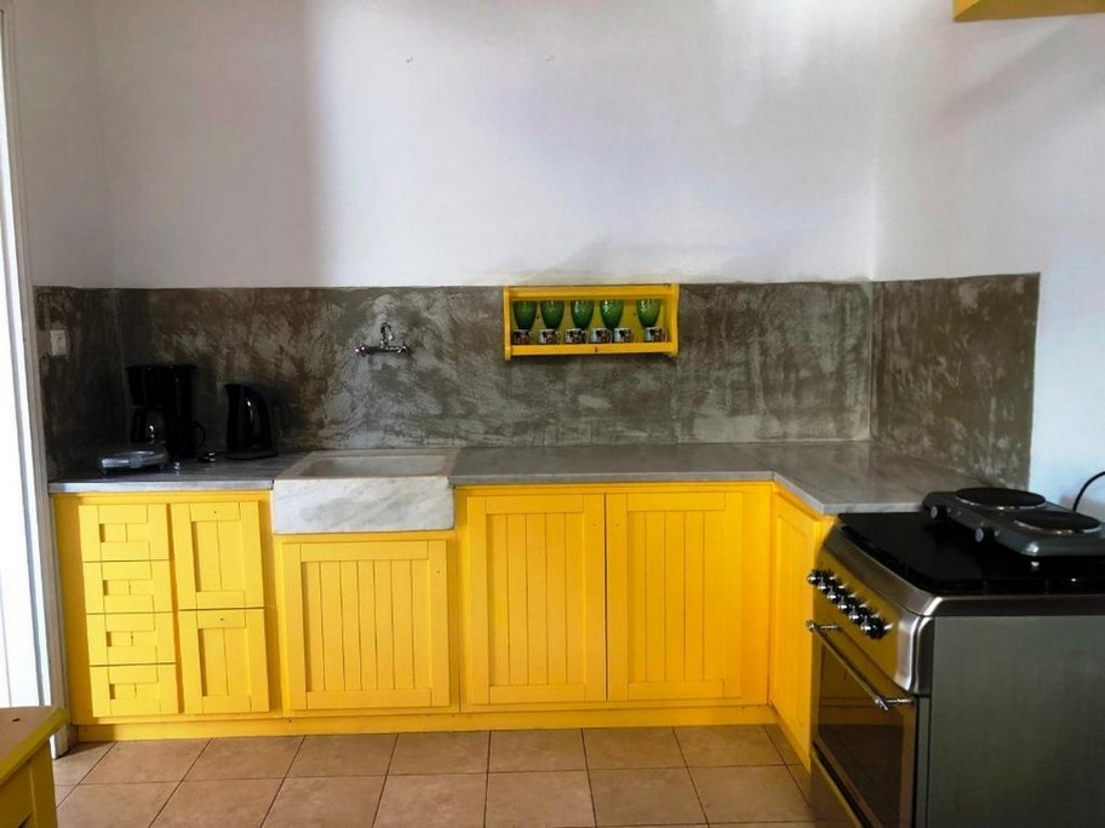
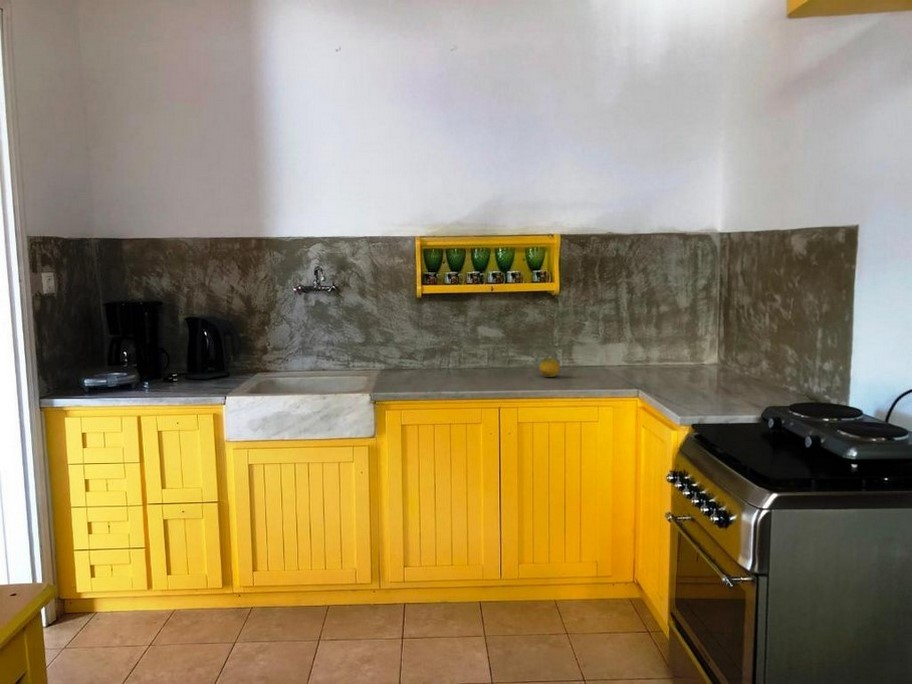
+ fruit [538,357,561,378]
